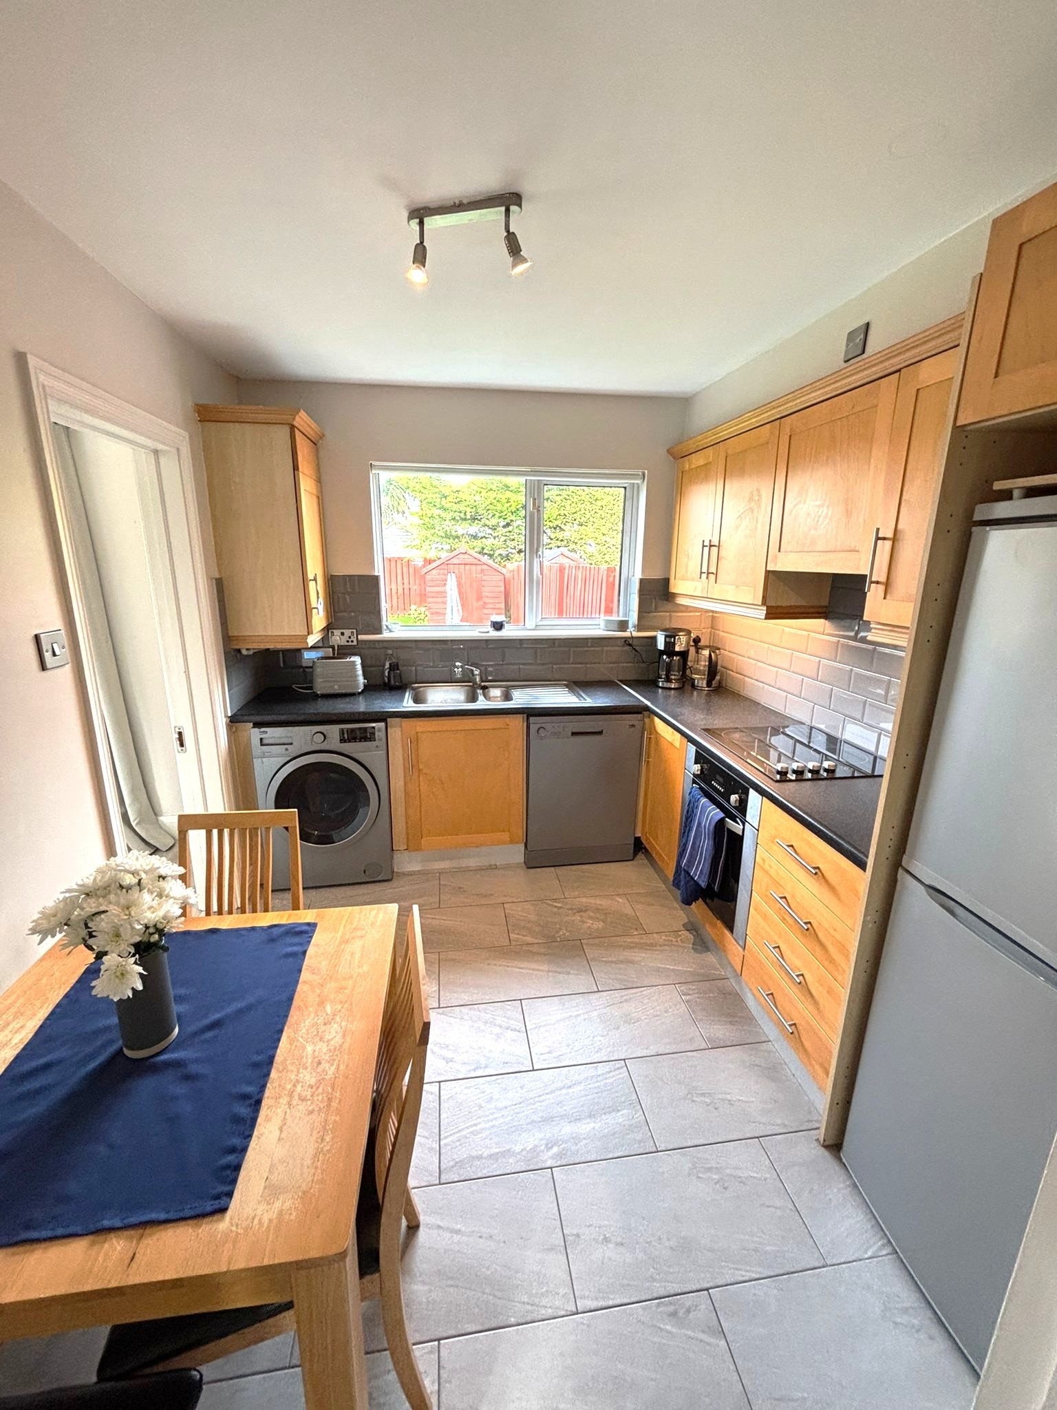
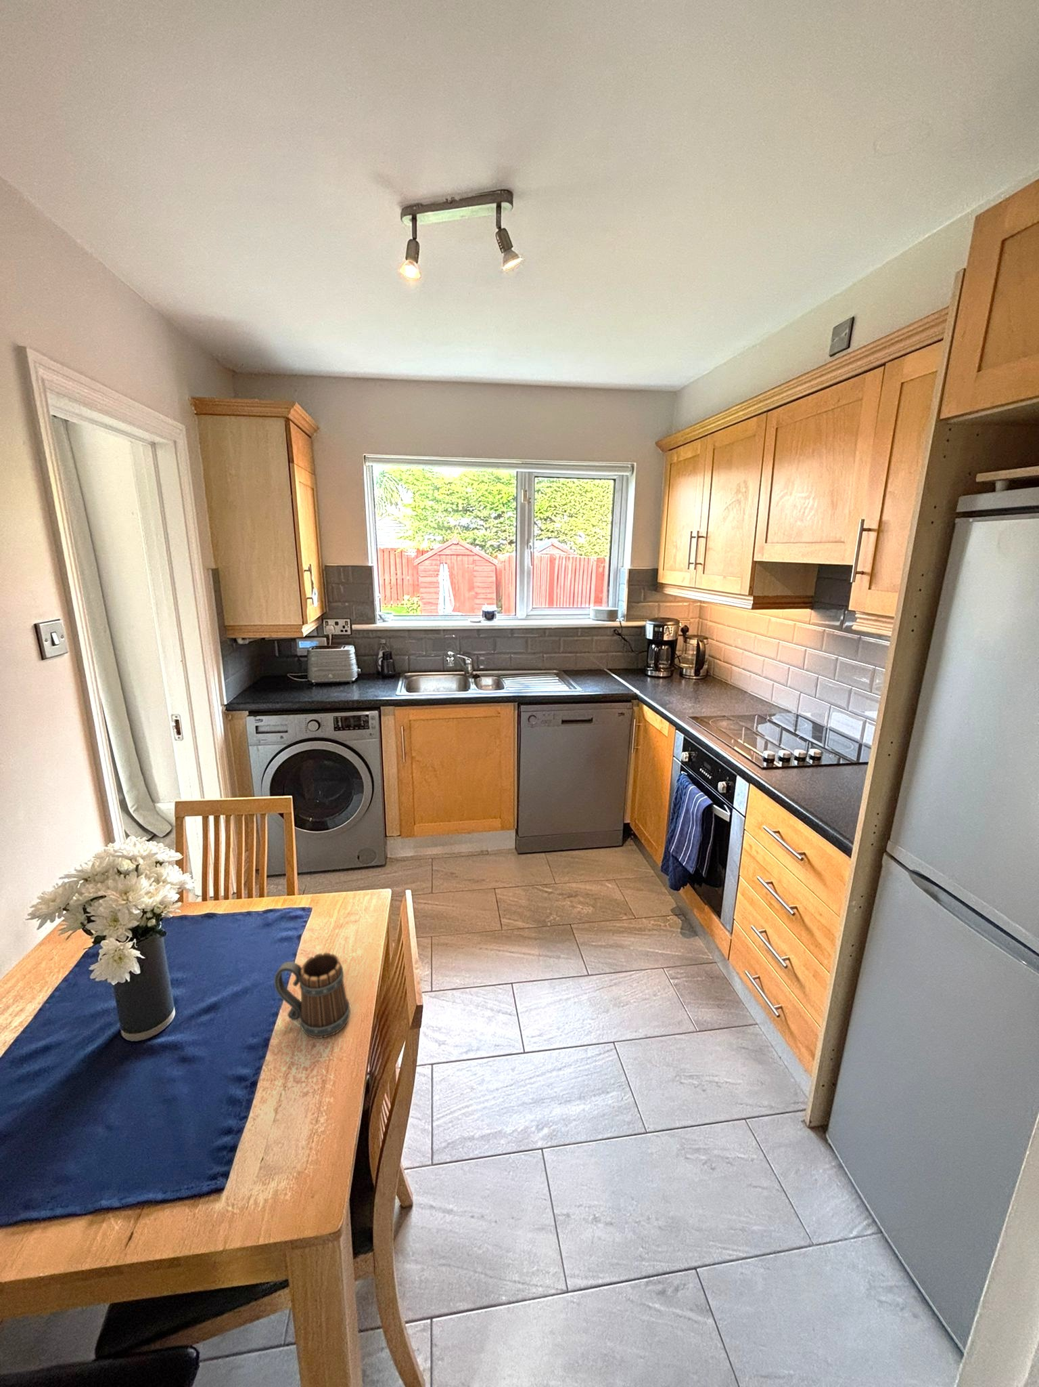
+ mug [273,951,351,1039]
